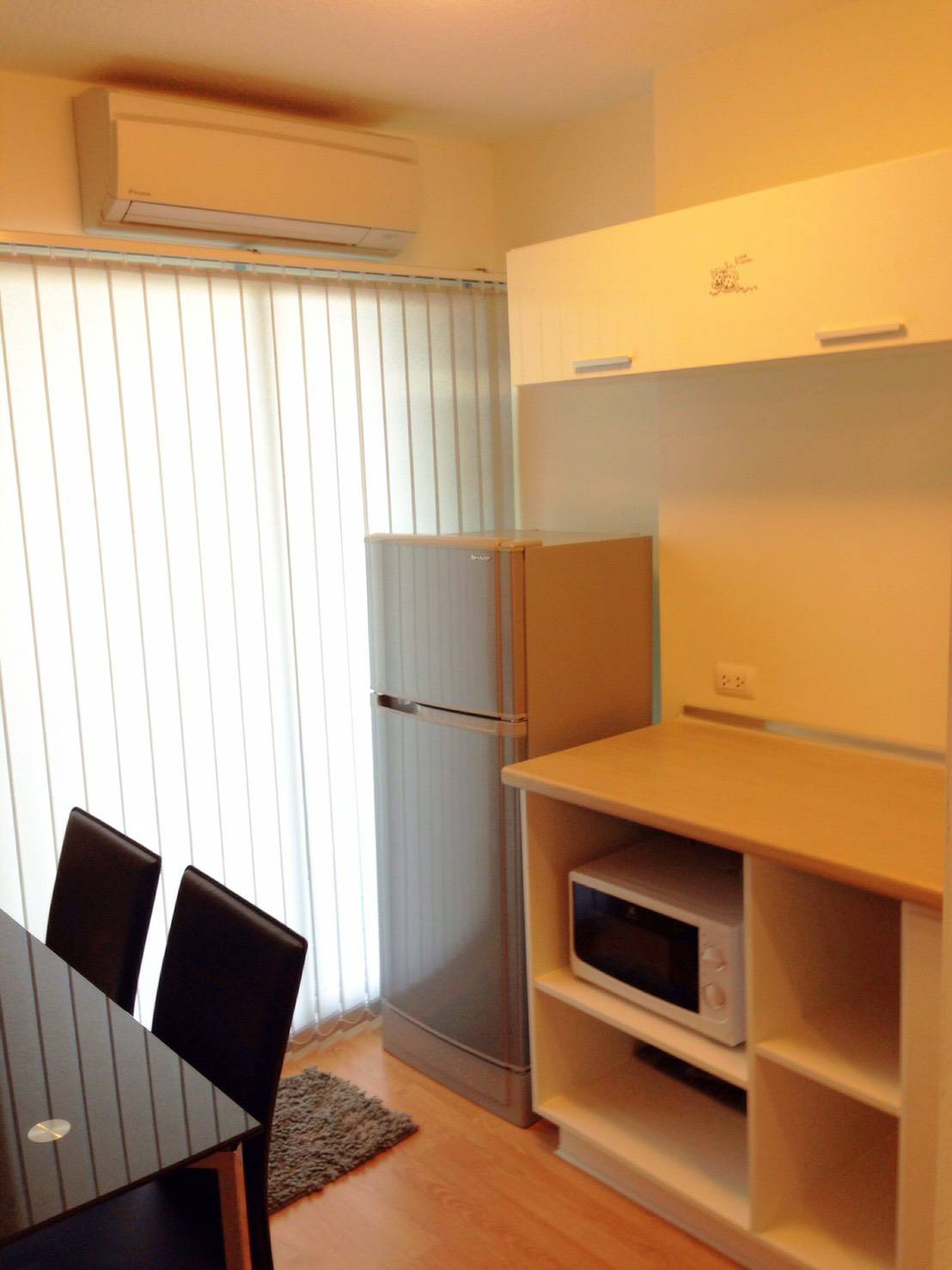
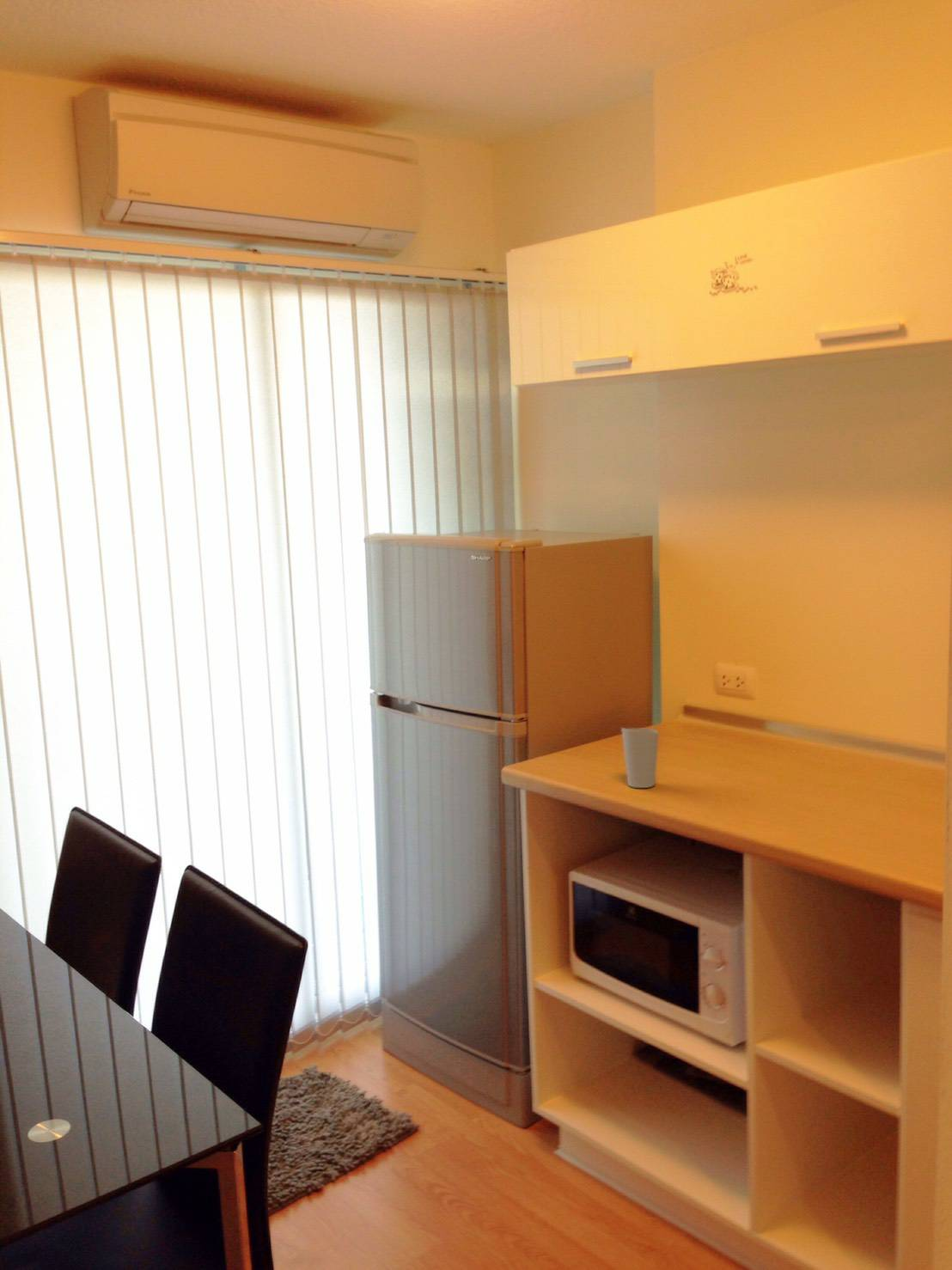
+ cup [620,727,660,789]
